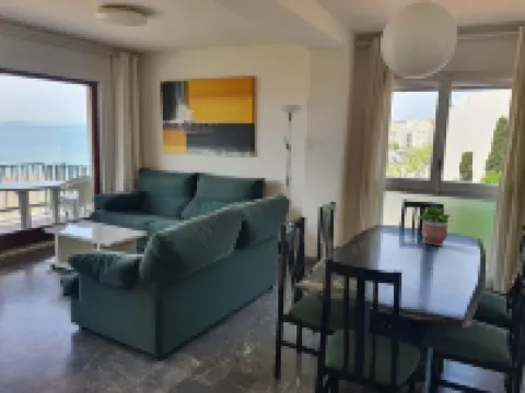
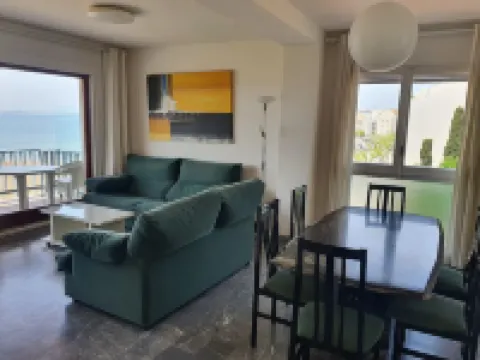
- potted plant [416,203,452,247]
